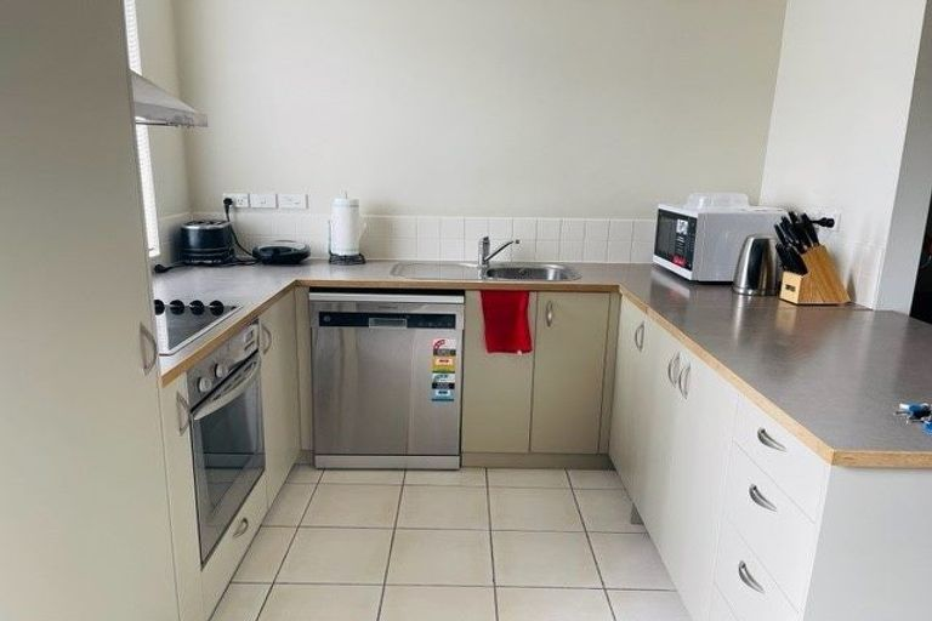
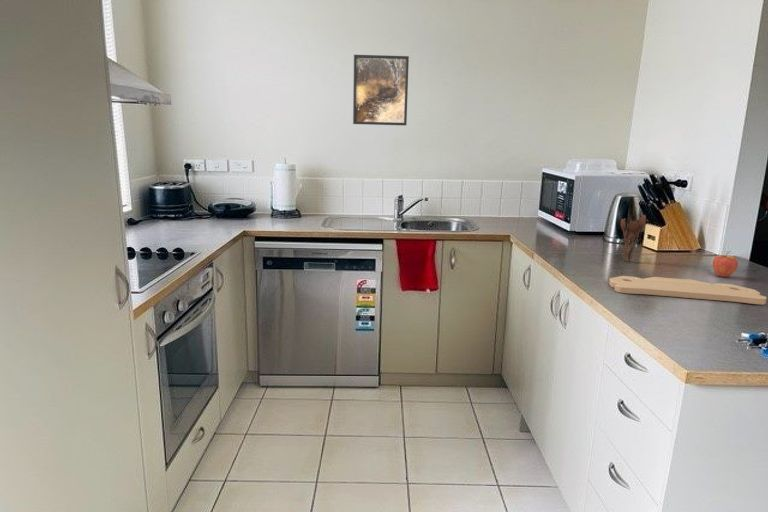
+ fruit [712,250,739,278]
+ cutting board [608,275,768,305]
+ utensil holder [619,214,647,262]
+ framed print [352,54,410,126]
